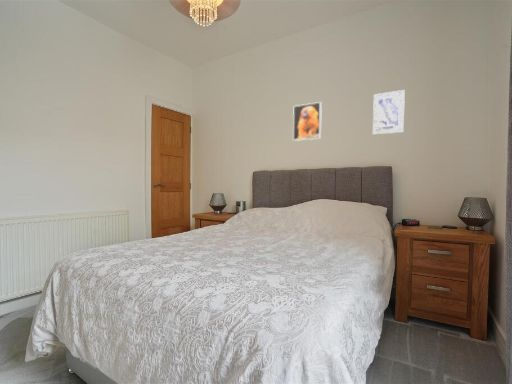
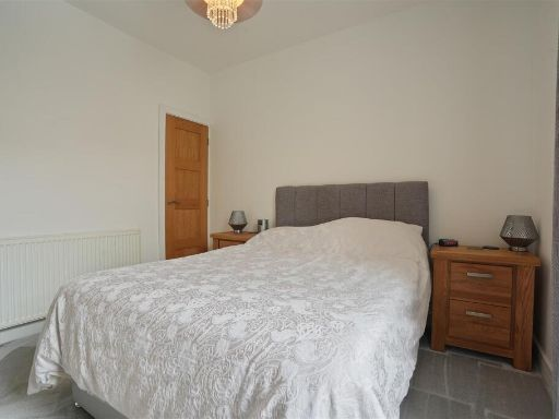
- wall art [372,89,406,136]
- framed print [292,101,323,142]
